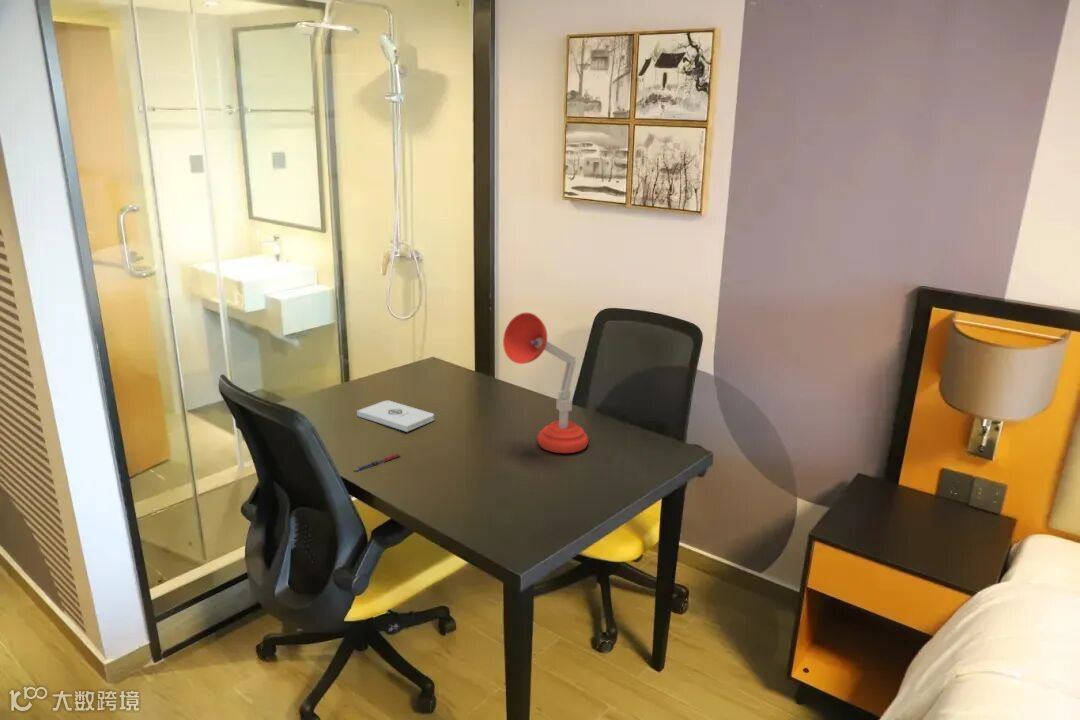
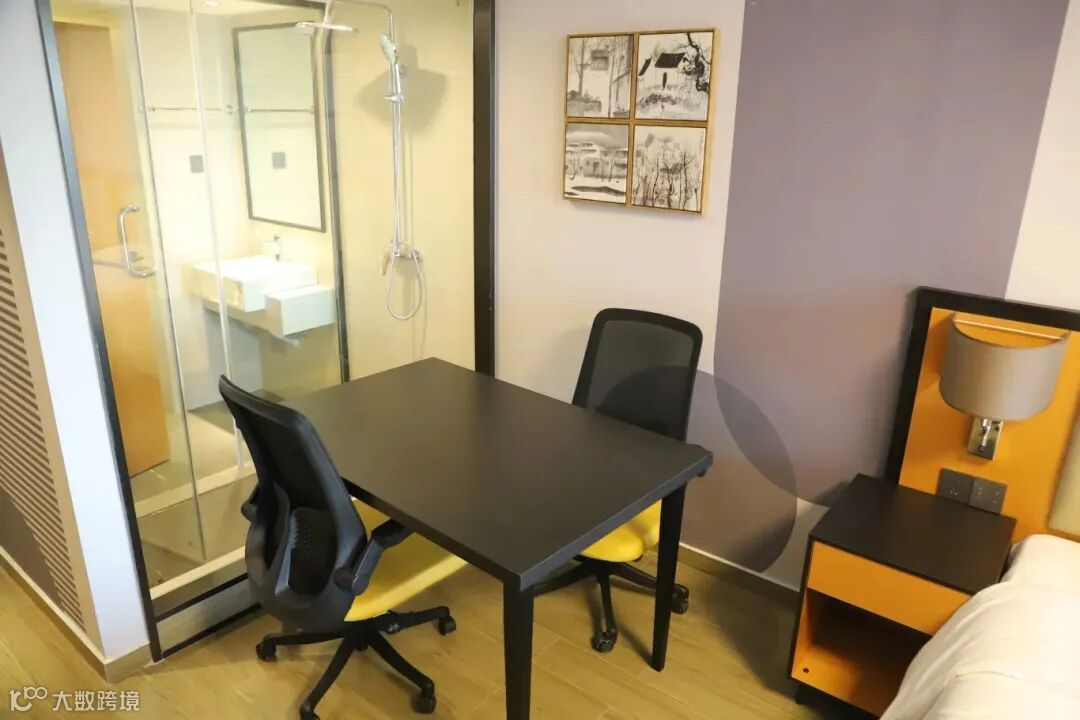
- pen [353,452,401,472]
- notepad [356,400,435,433]
- desk lamp [502,312,589,454]
